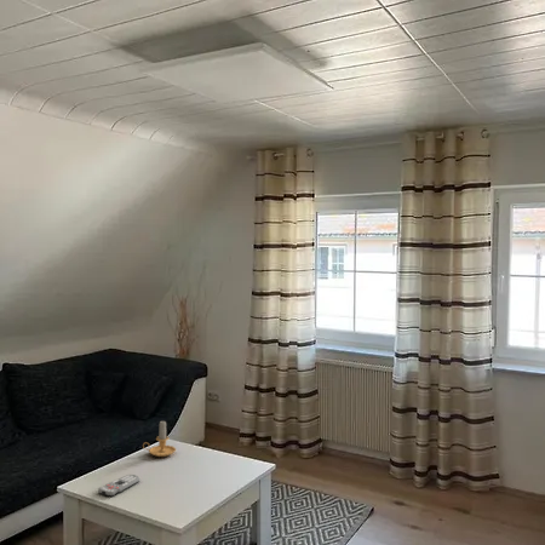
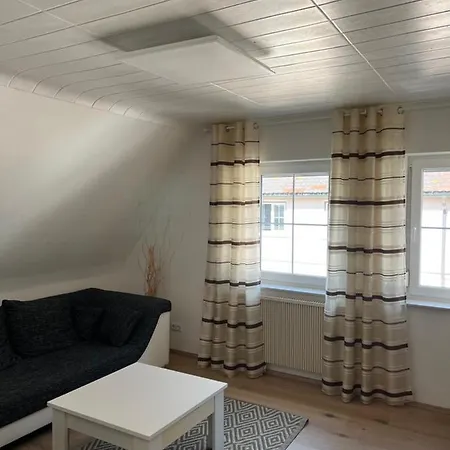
- candle [142,419,177,458]
- remote control [97,474,140,498]
